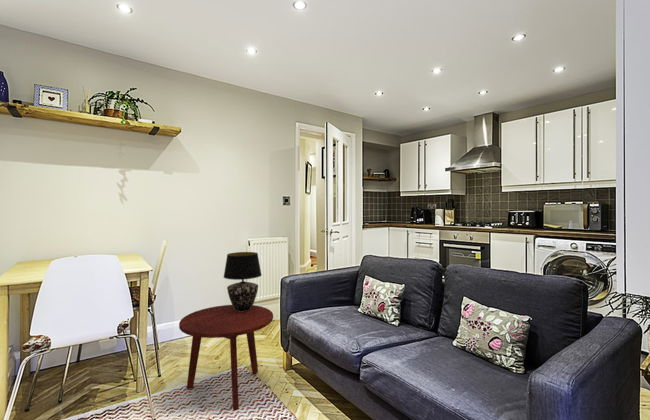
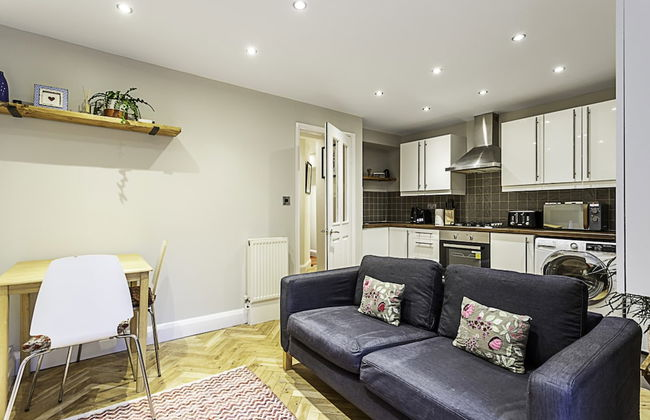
- side table [178,304,274,411]
- table lamp [223,251,263,312]
